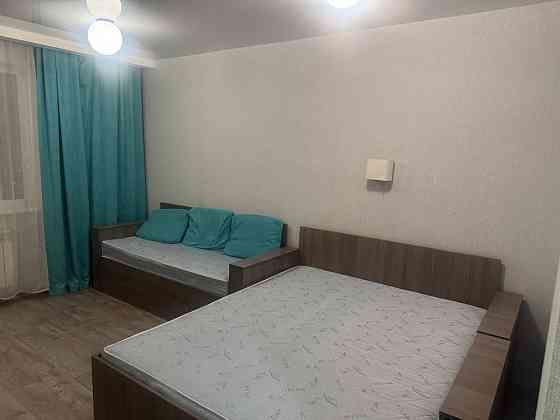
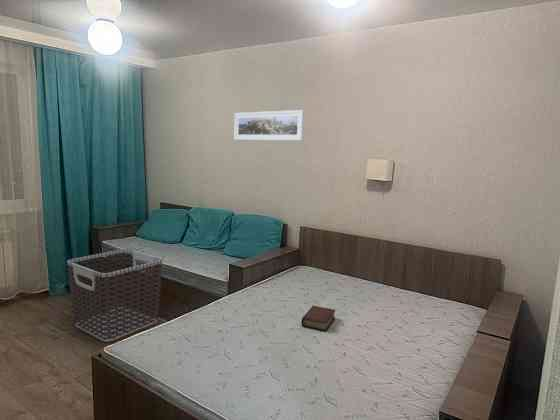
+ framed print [233,109,305,142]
+ clothes hamper [66,248,163,343]
+ book [300,305,336,332]
